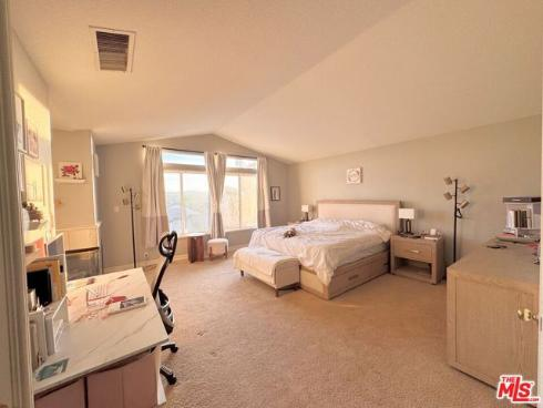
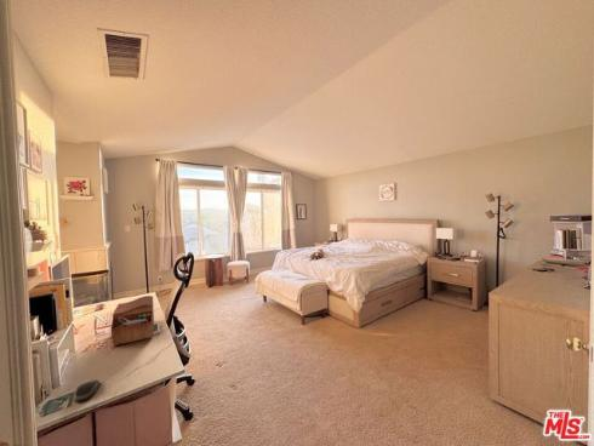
+ sewing box [109,295,155,347]
+ computer mouse [73,379,101,404]
